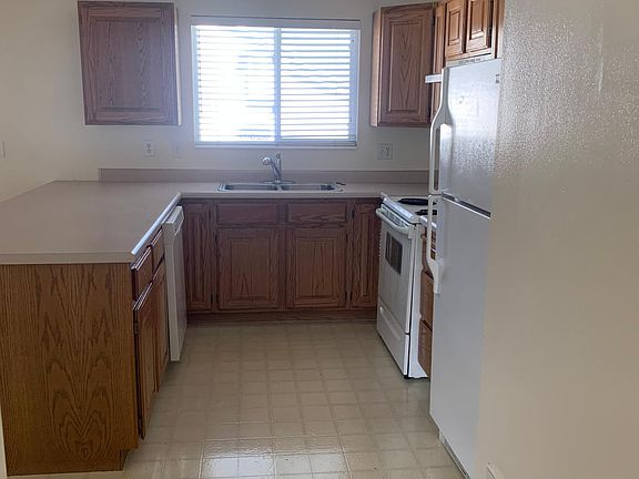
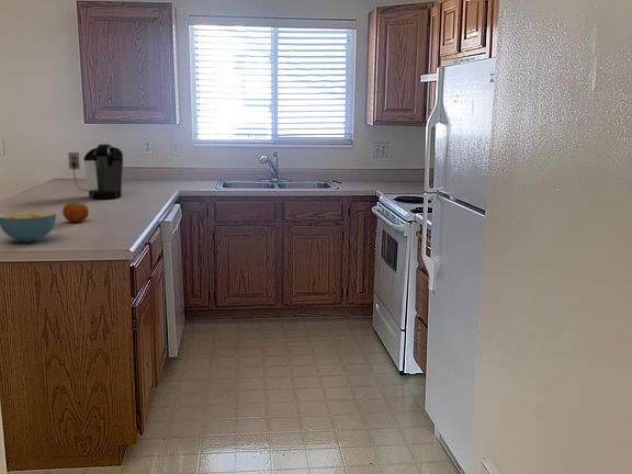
+ fruit [61,202,90,223]
+ coffee maker [67,143,124,200]
+ cereal bowl [0,210,57,244]
